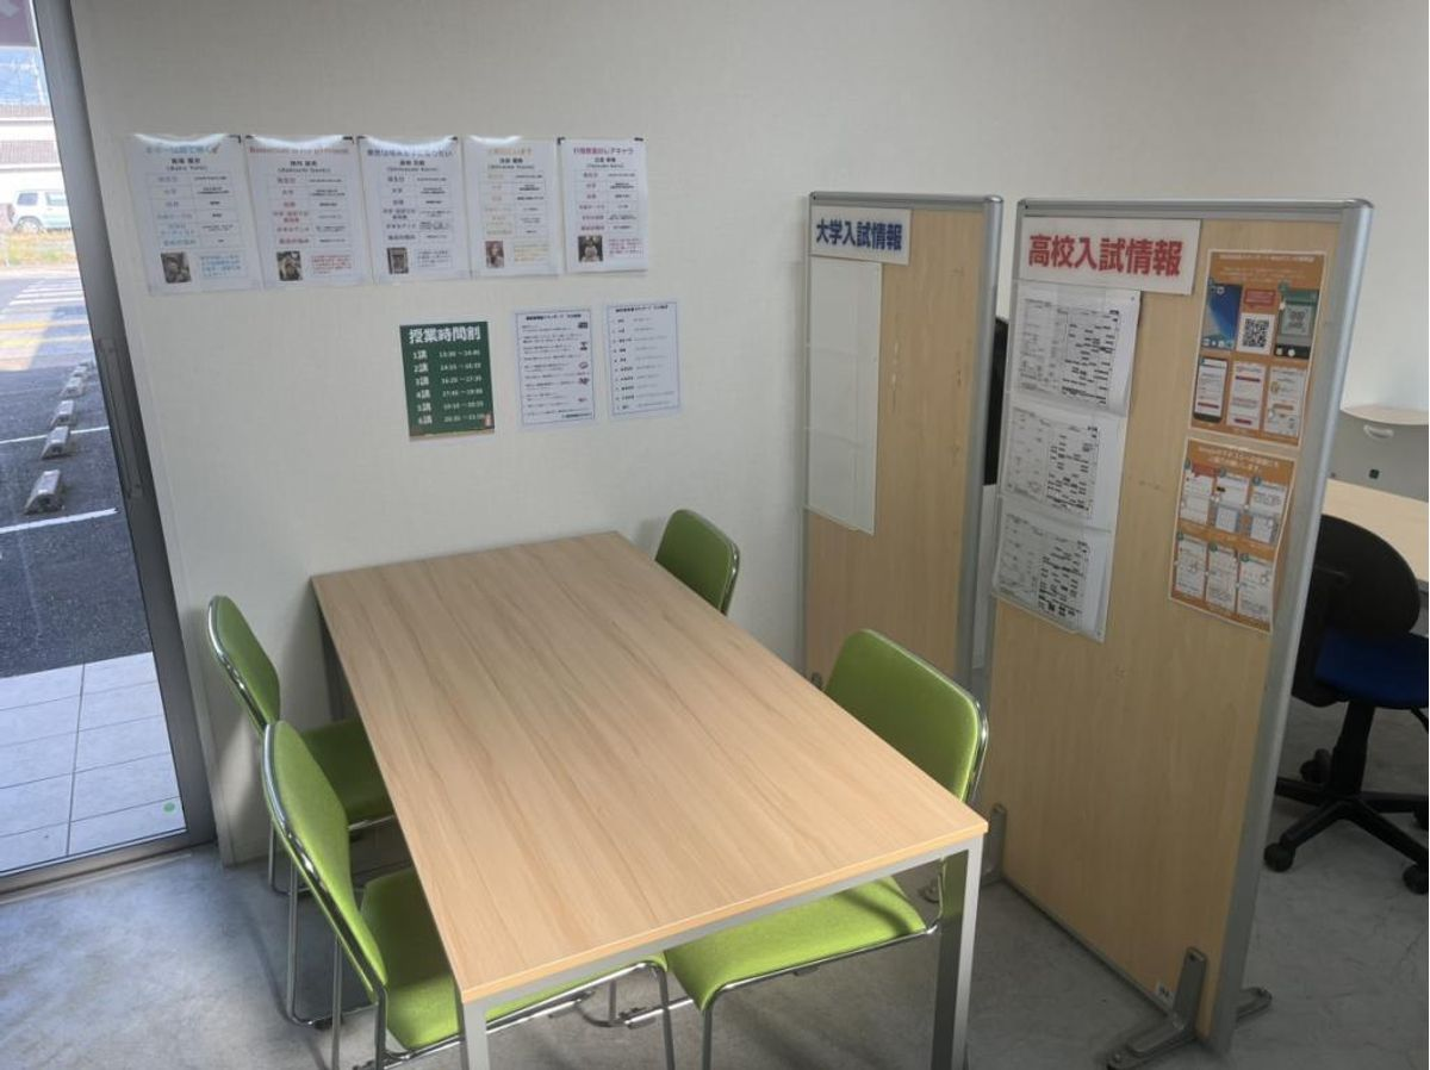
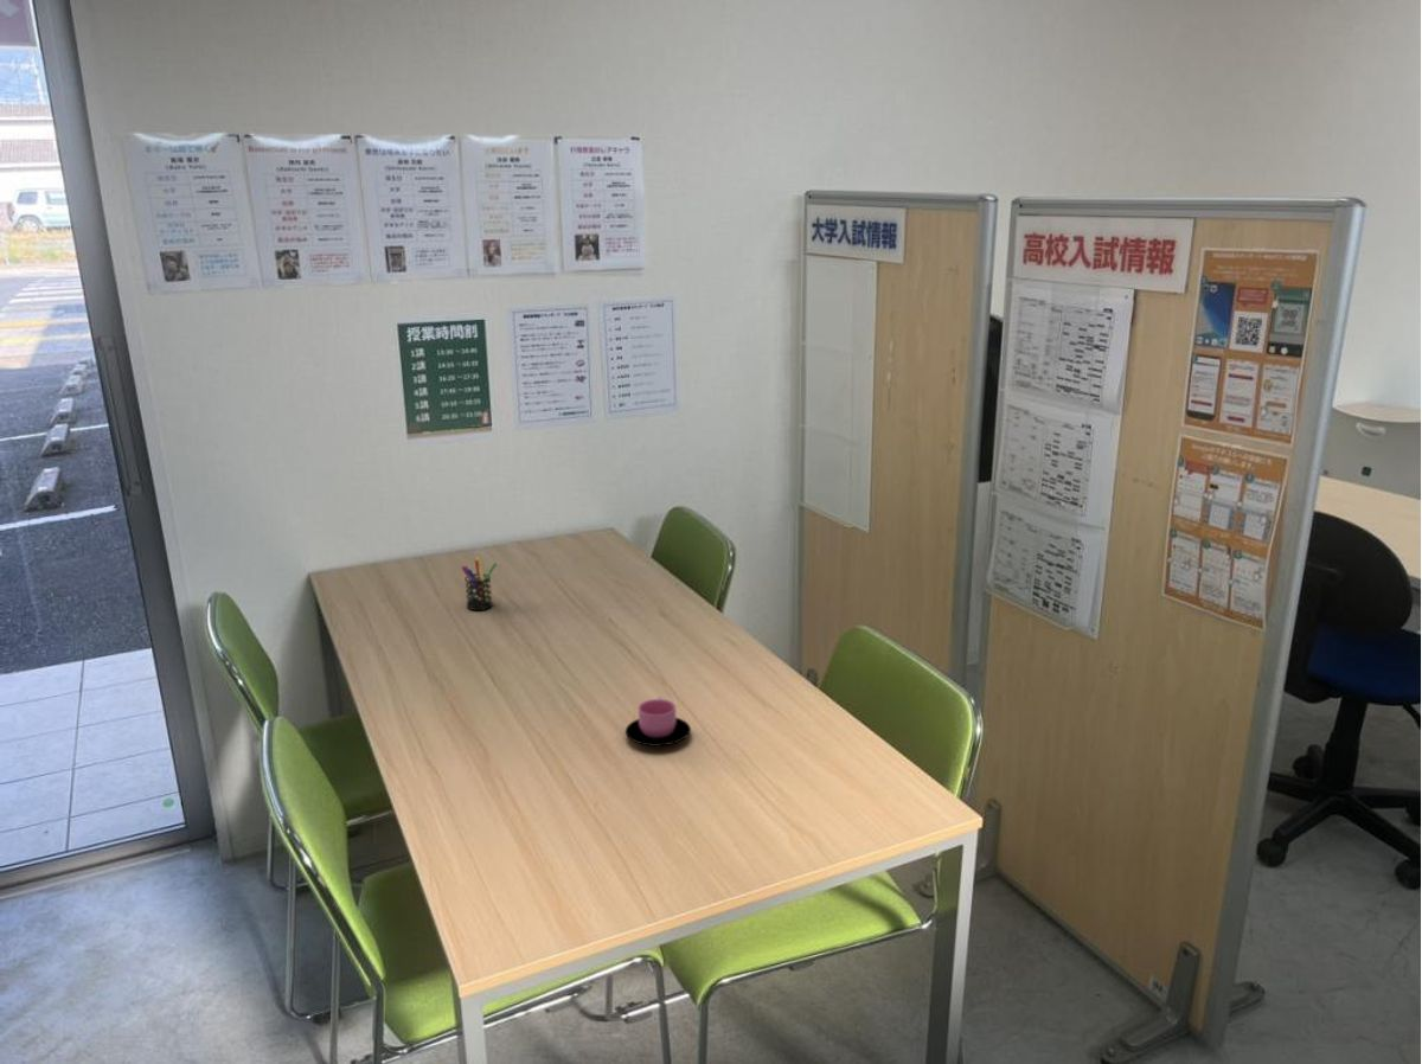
+ cup [624,696,692,748]
+ pen holder [460,556,498,611]
